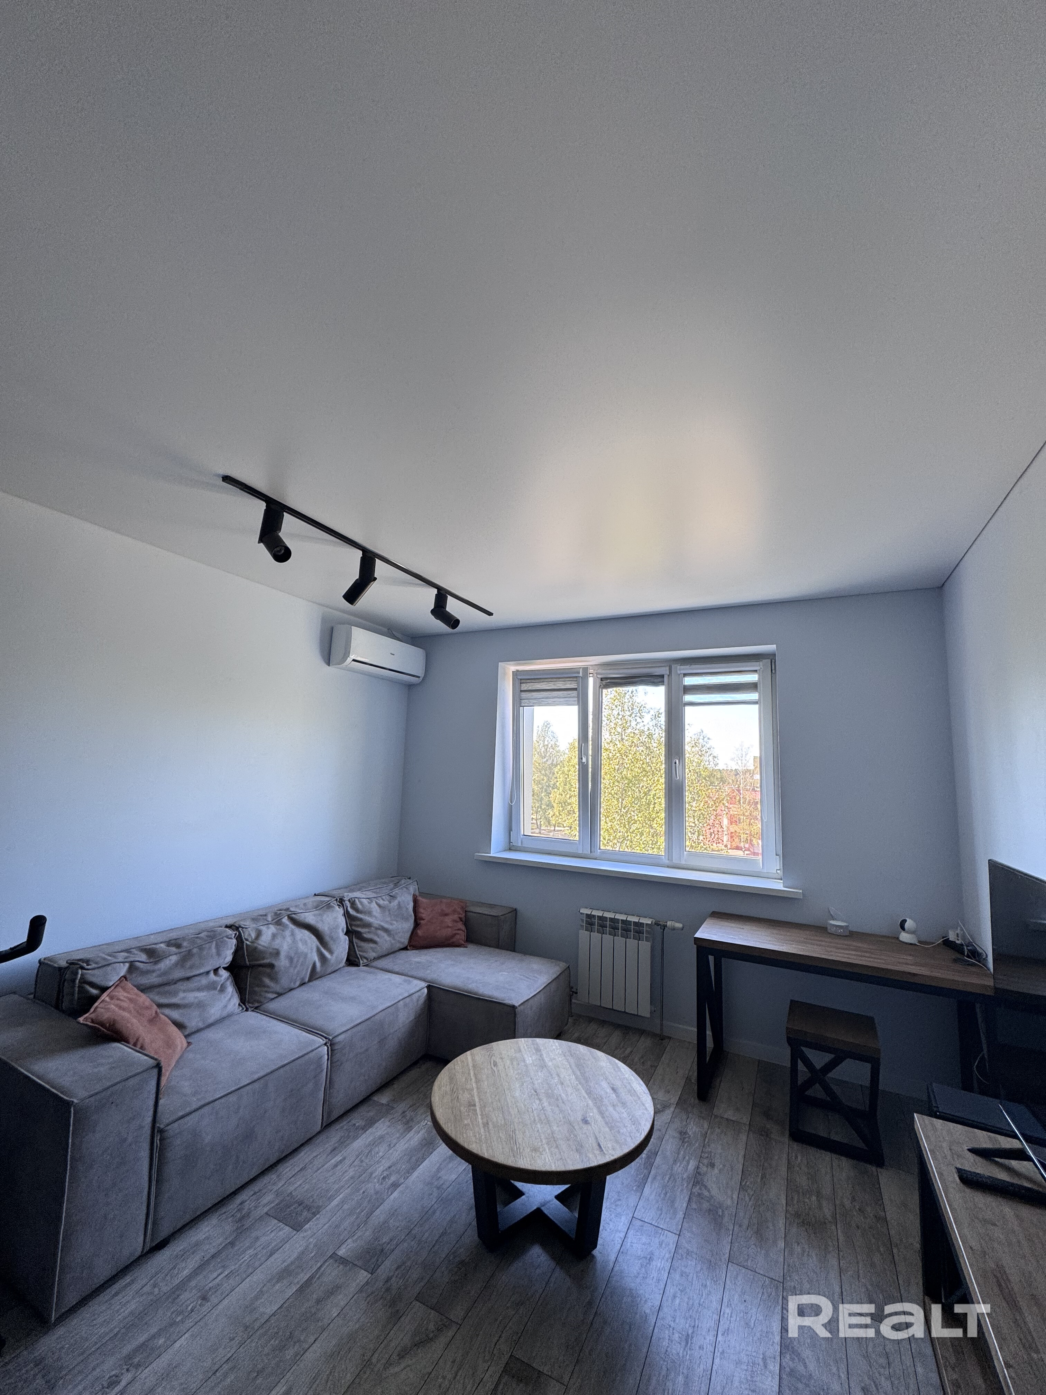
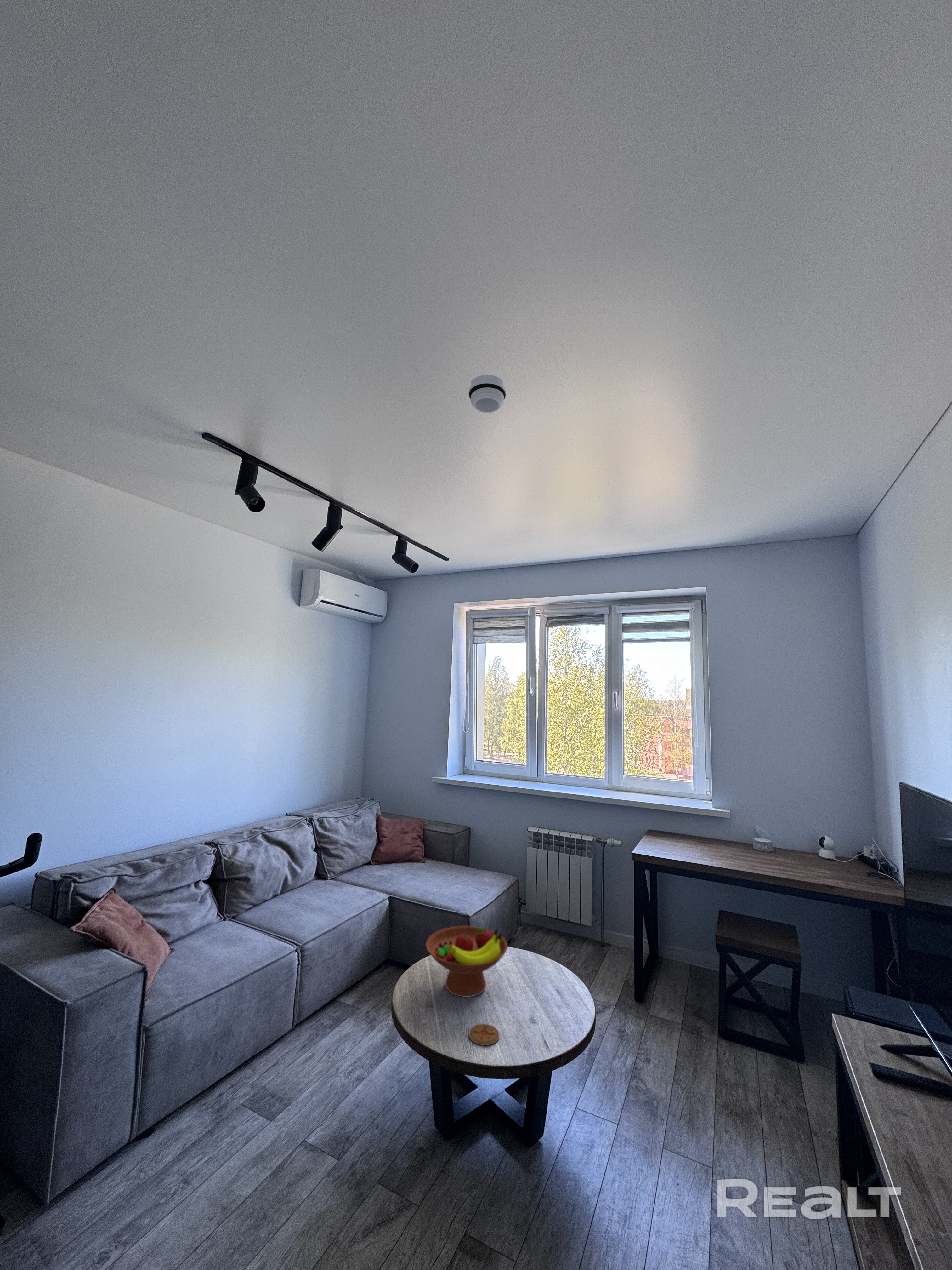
+ fruit bowl [426,926,508,997]
+ smoke detector [468,375,507,413]
+ coaster [468,1023,500,1046]
